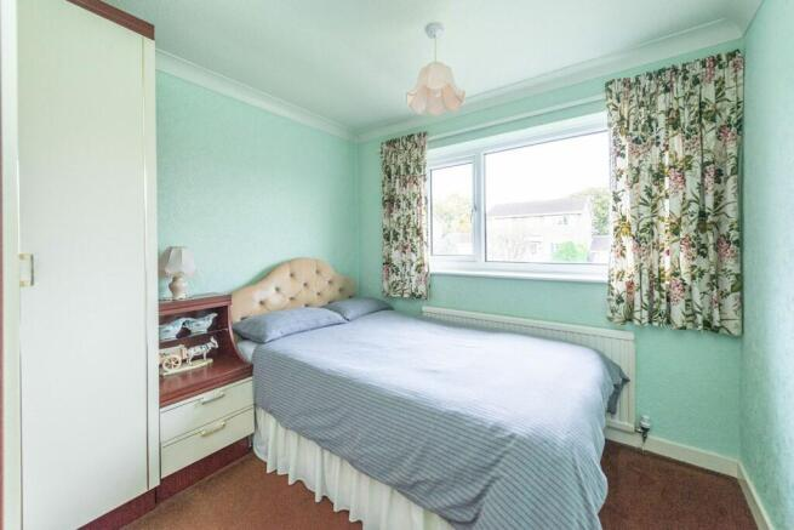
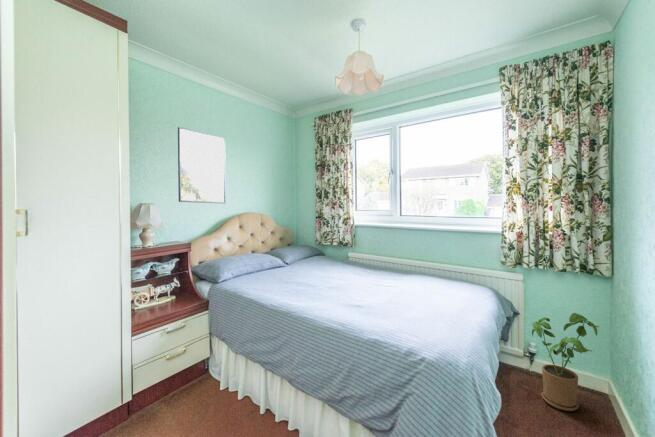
+ house plant [531,312,600,412]
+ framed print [177,126,227,204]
